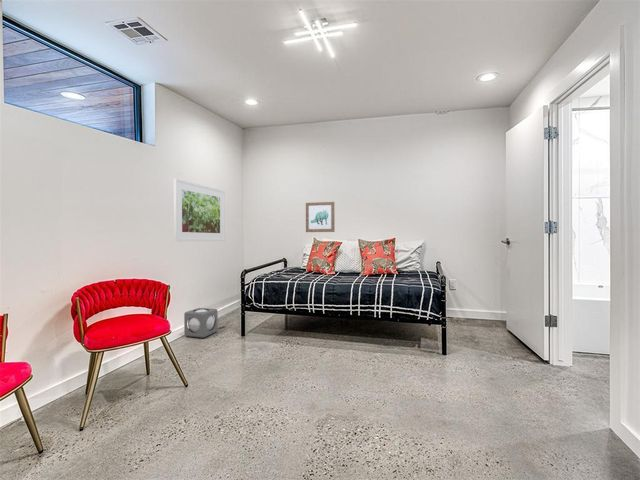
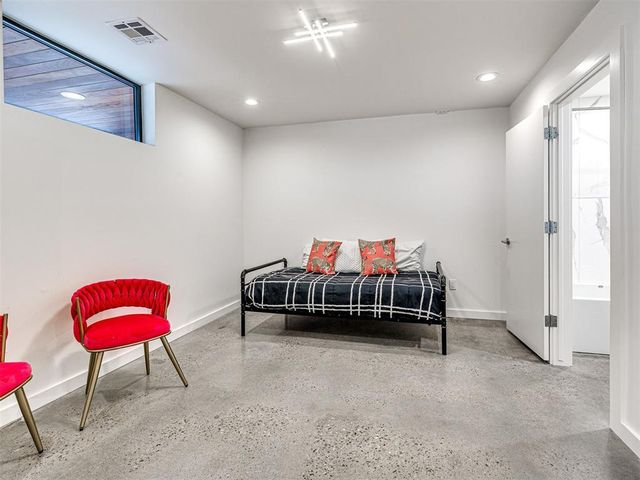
- speaker [183,307,219,339]
- wall art [305,201,335,233]
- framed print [173,177,226,242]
